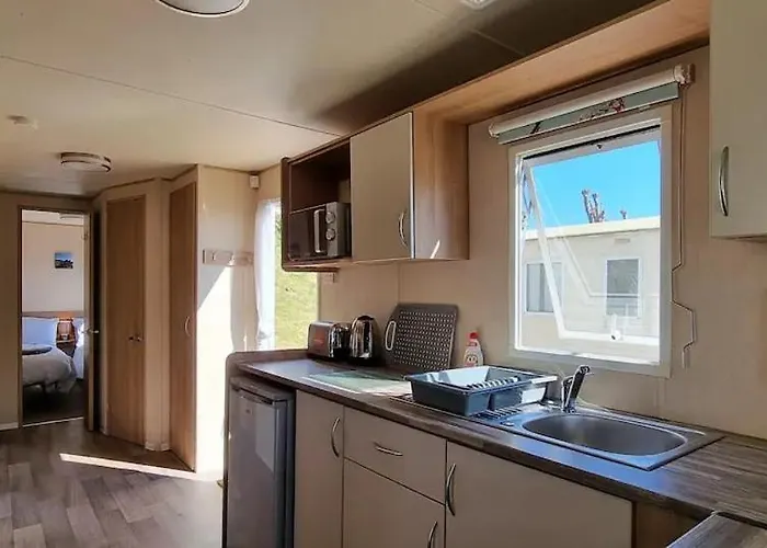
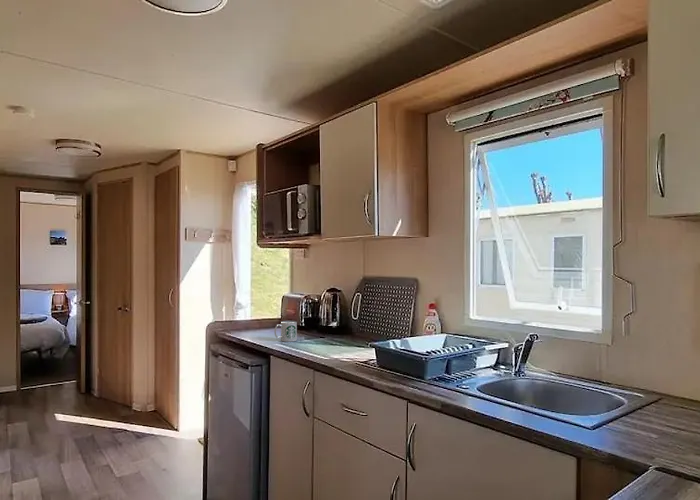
+ mug [273,320,298,343]
